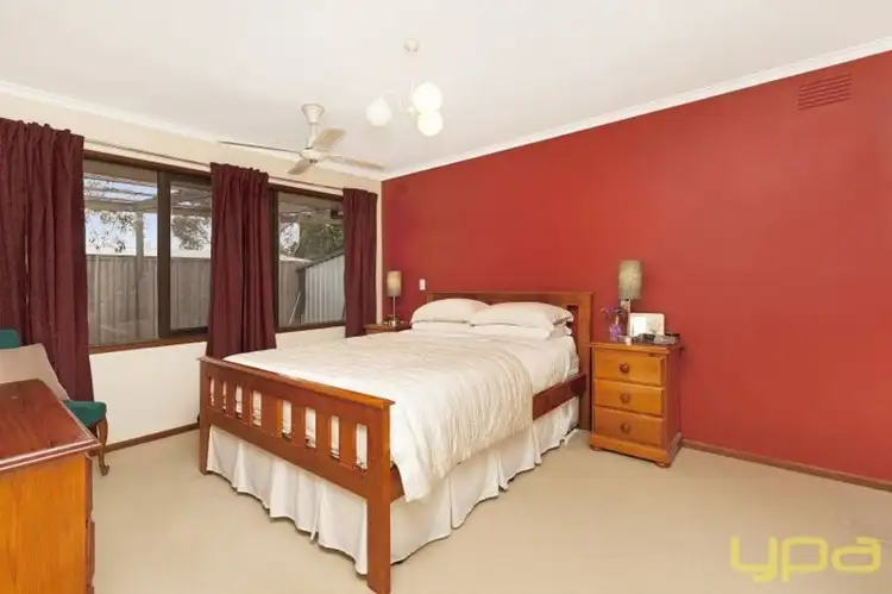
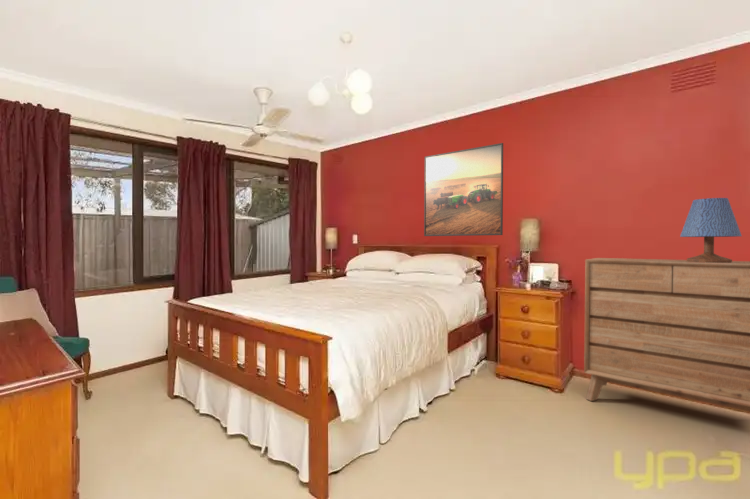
+ table lamp [679,197,743,263]
+ dresser [583,257,750,413]
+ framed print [423,142,504,237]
